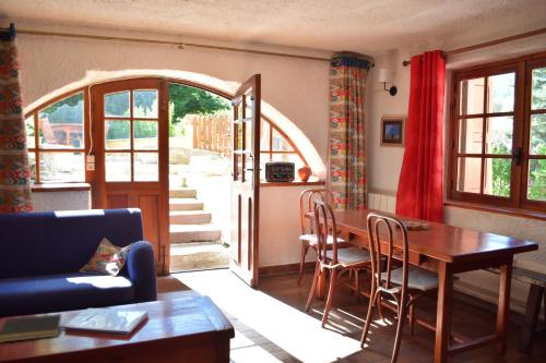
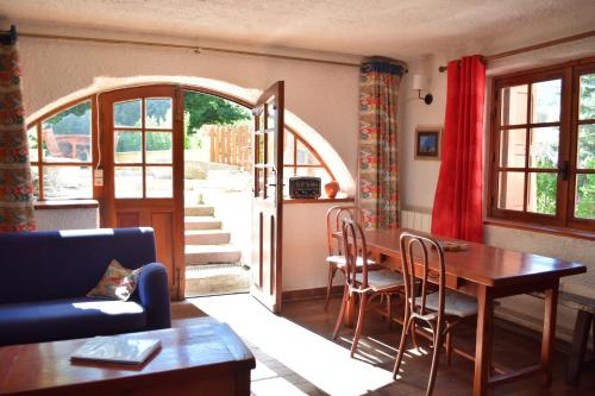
- notepad [0,313,62,343]
